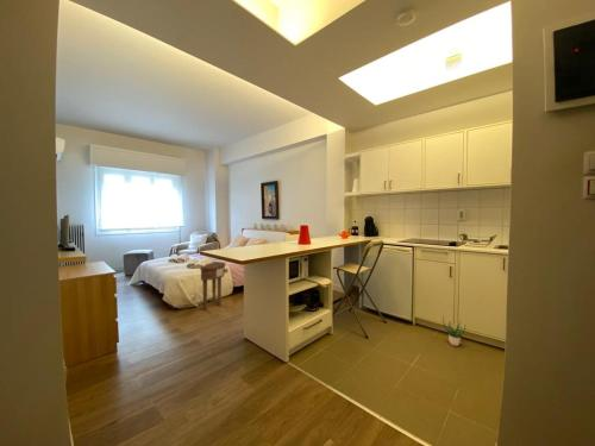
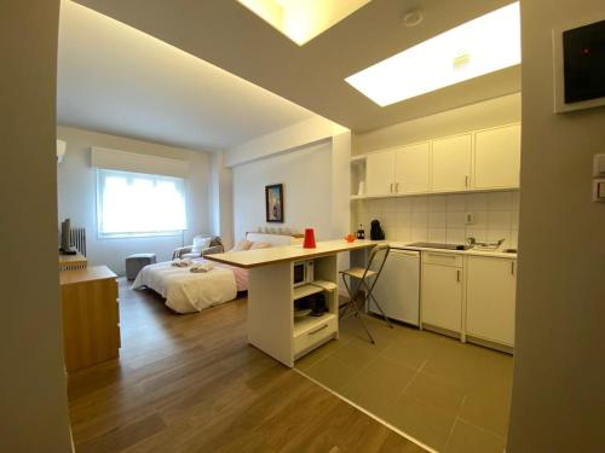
- side table [199,260,230,312]
- potted plant [441,314,466,347]
